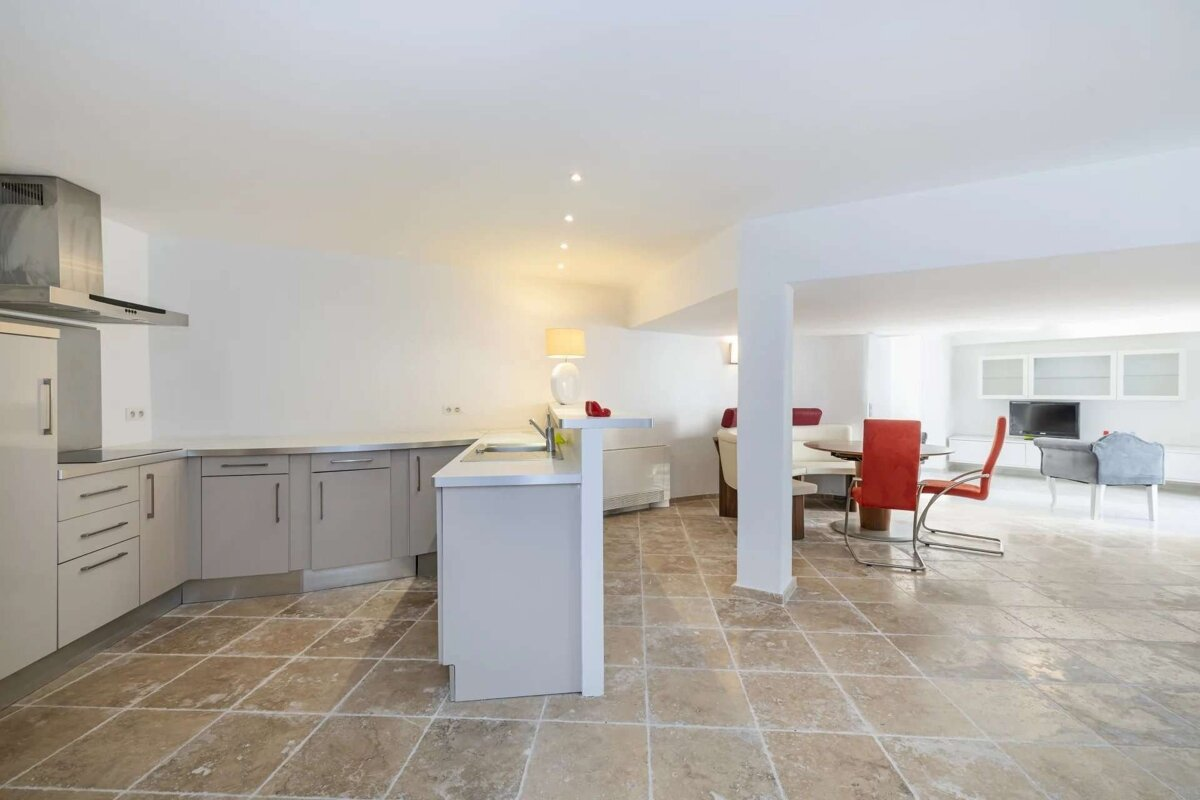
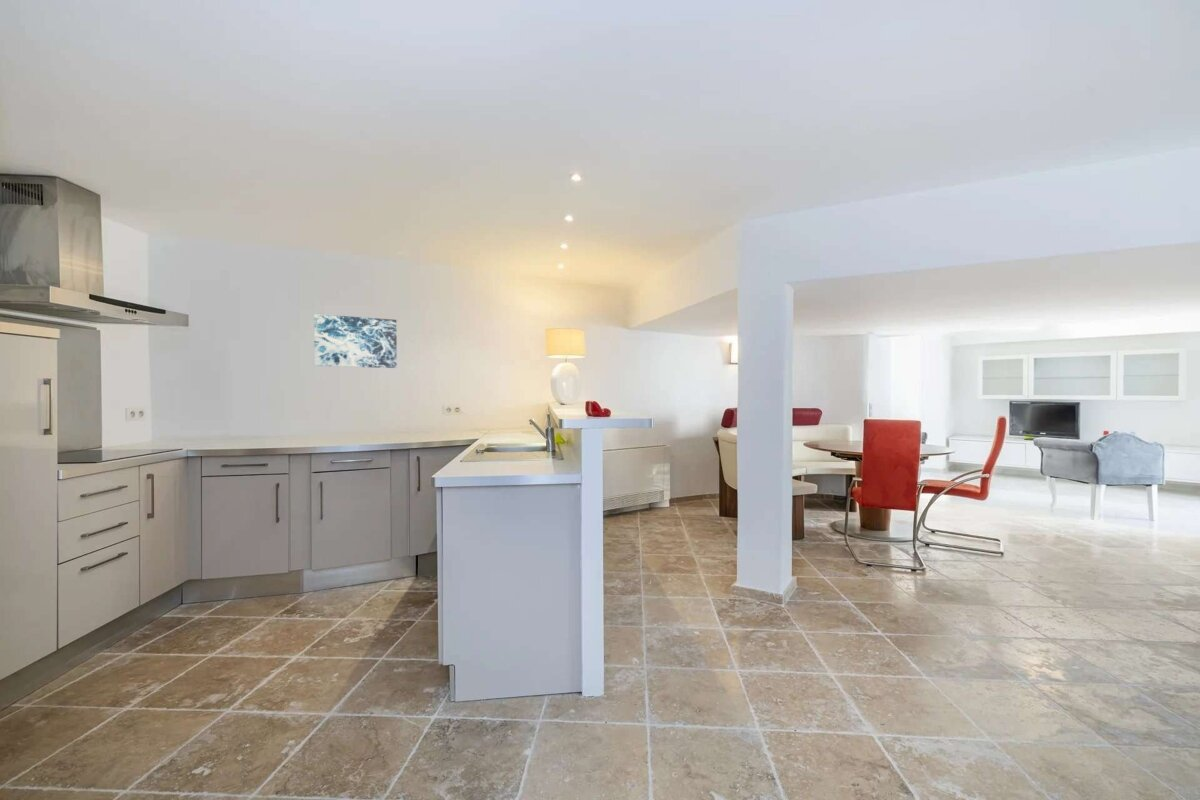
+ wall art [313,313,398,369]
